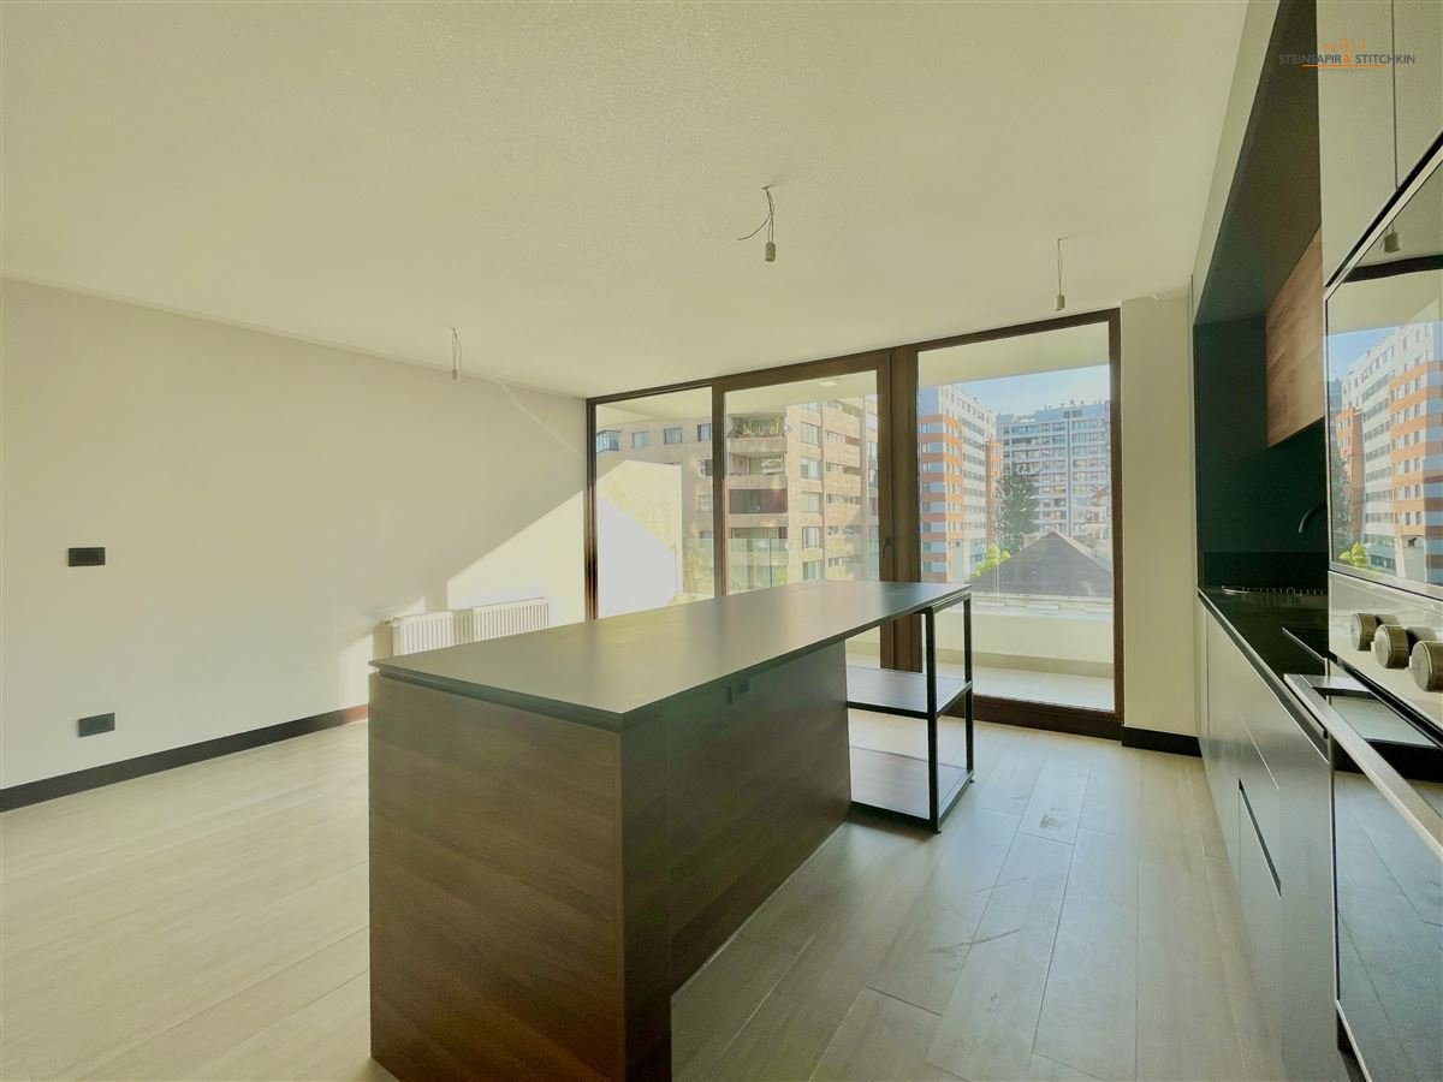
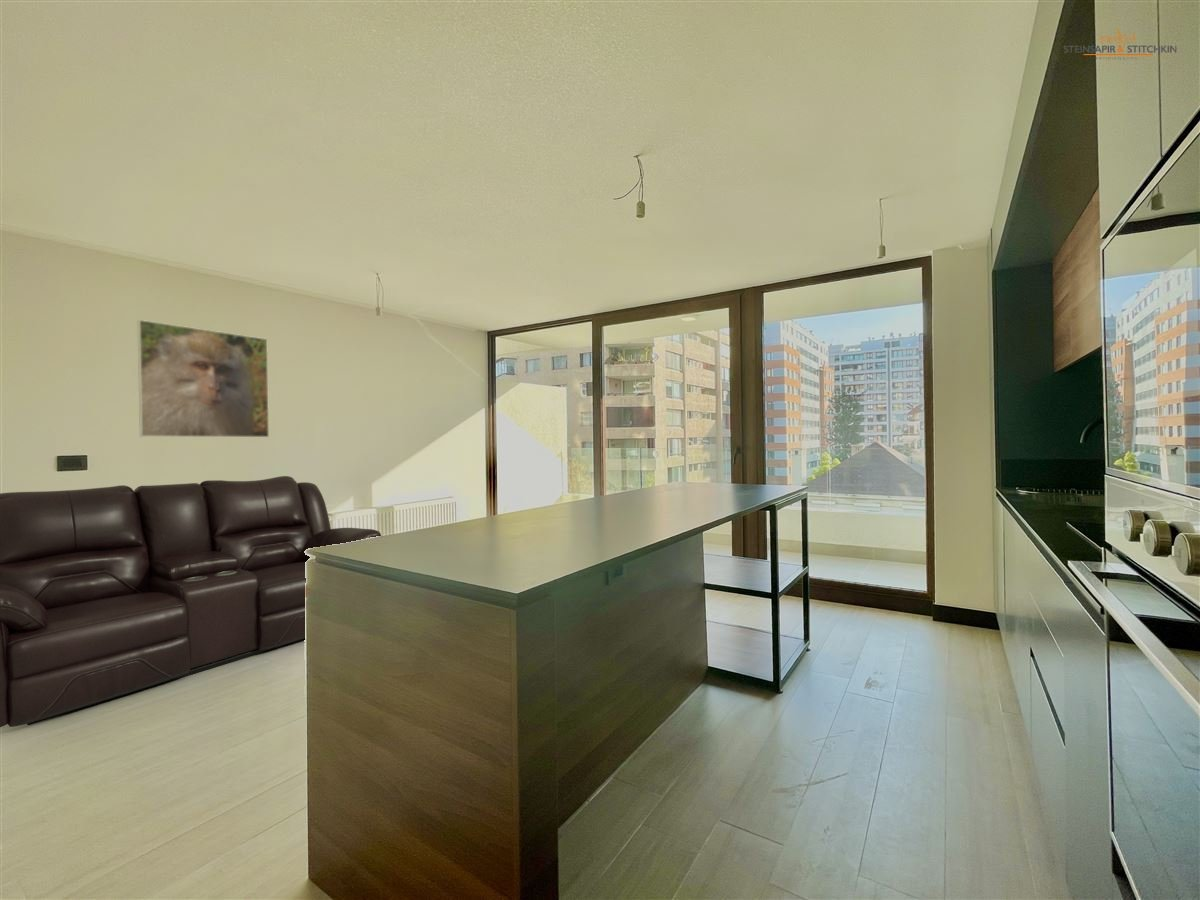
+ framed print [137,319,270,438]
+ sofa [0,475,382,728]
